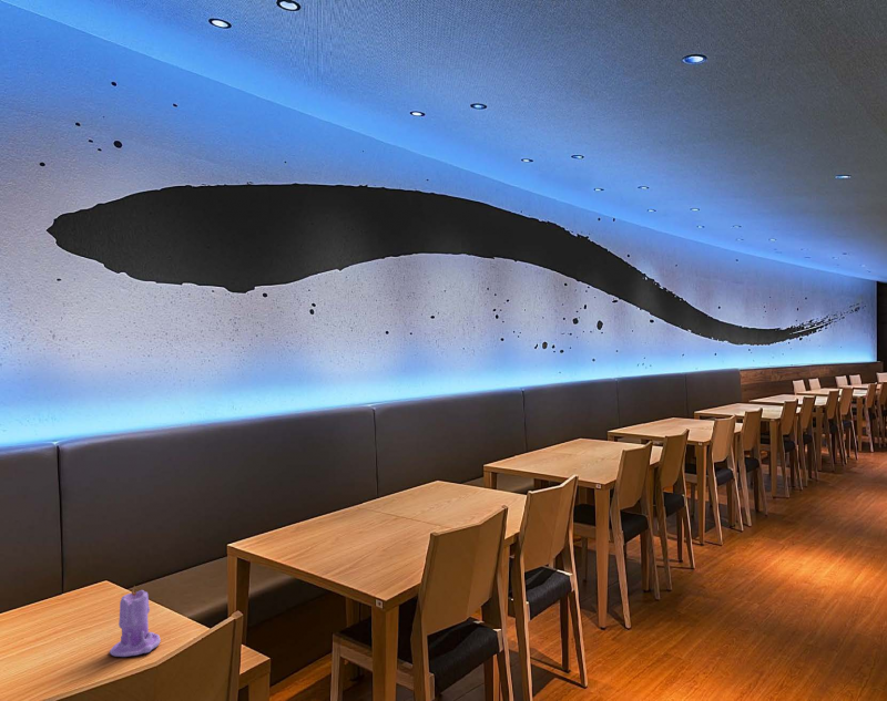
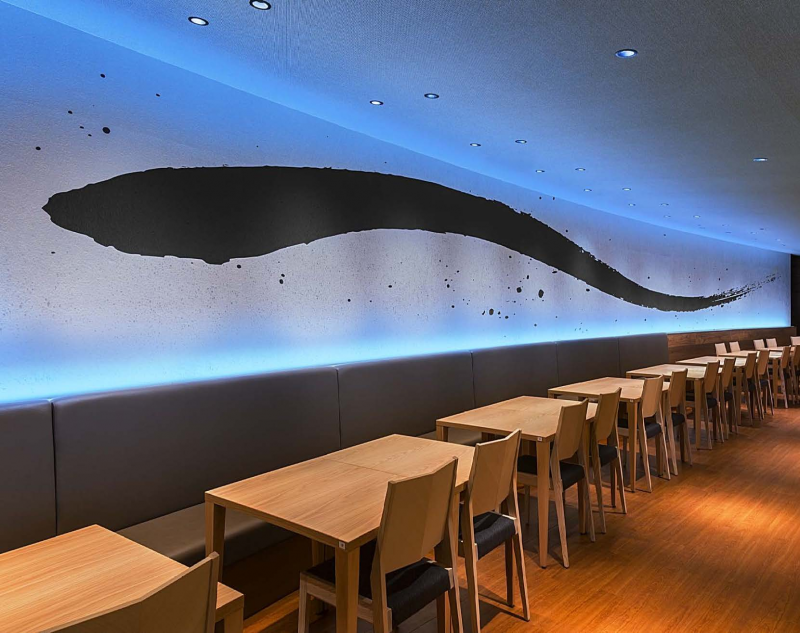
- candle [109,585,162,658]
